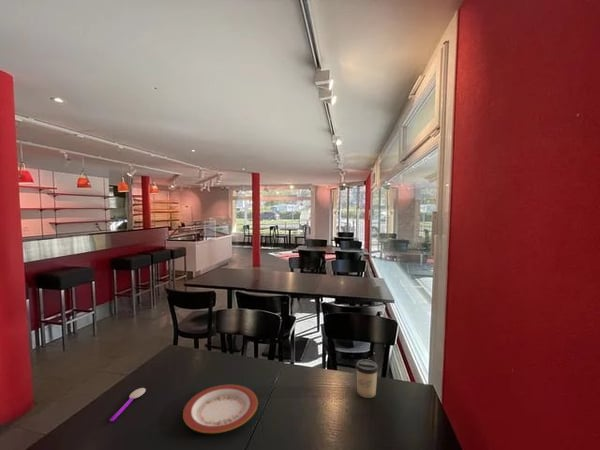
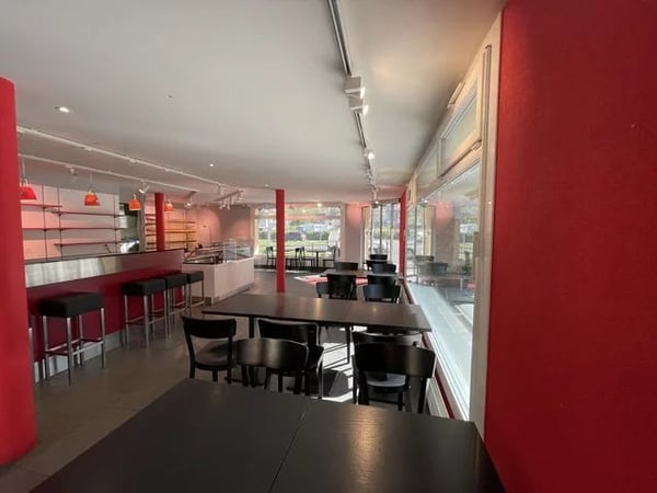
- spoon [109,387,147,422]
- plate [182,384,259,434]
- cup [355,359,379,399]
